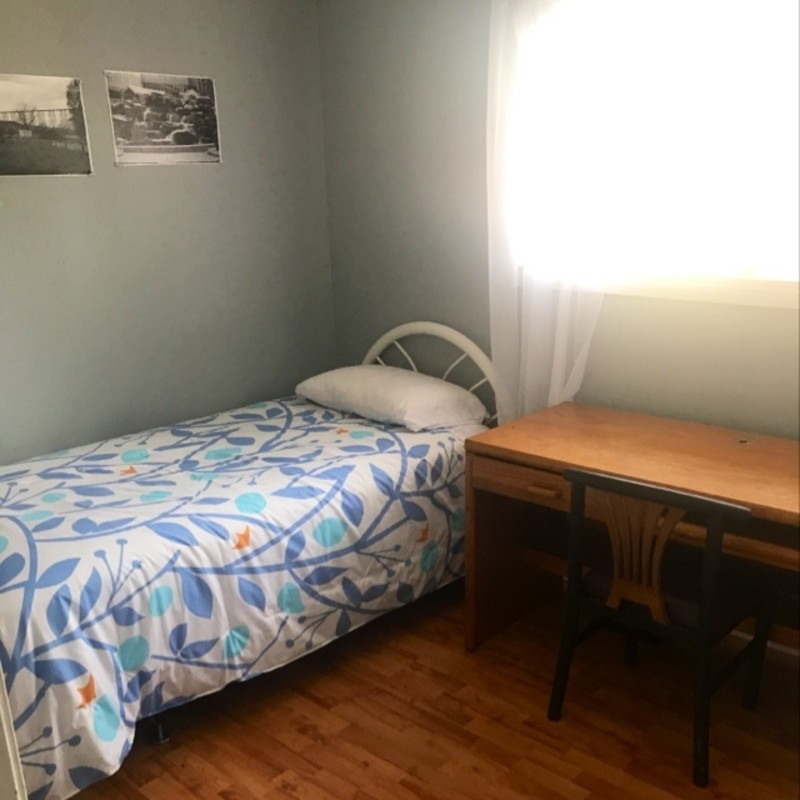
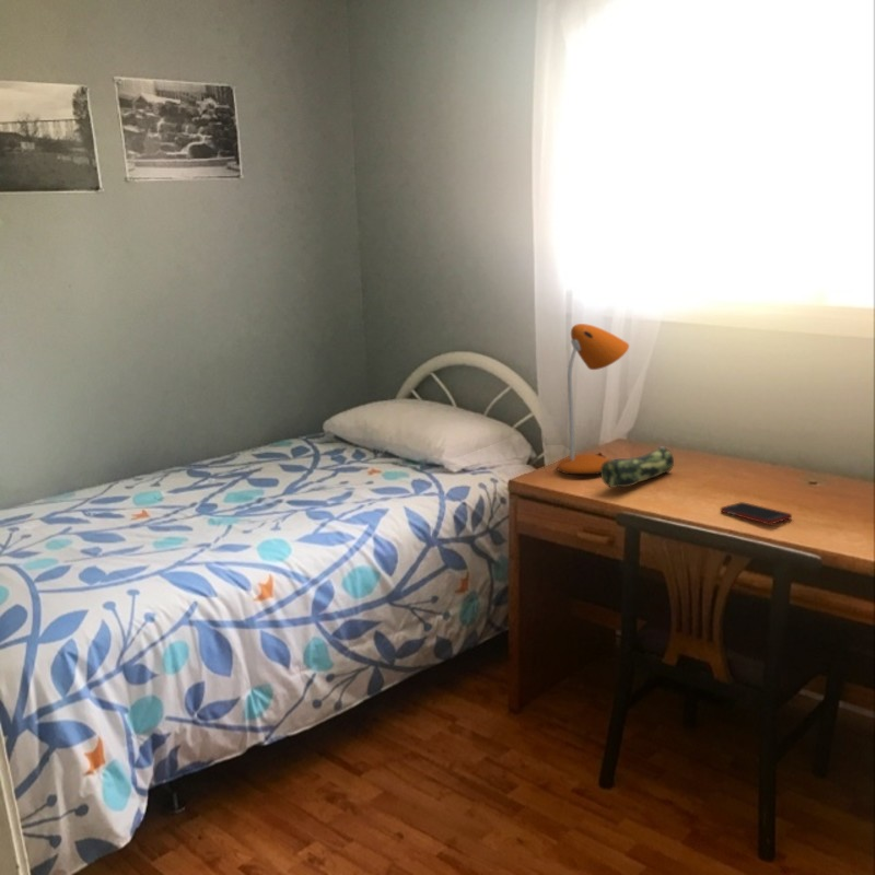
+ desk lamp [556,323,630,476]
+ pencil case [599,445,675,489]
+ cell phone [720,501,793,525]
